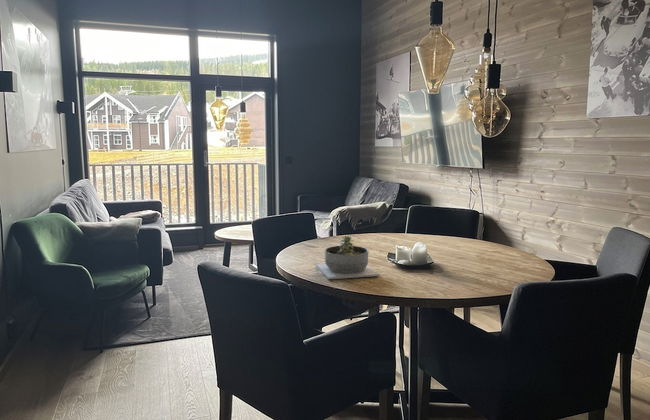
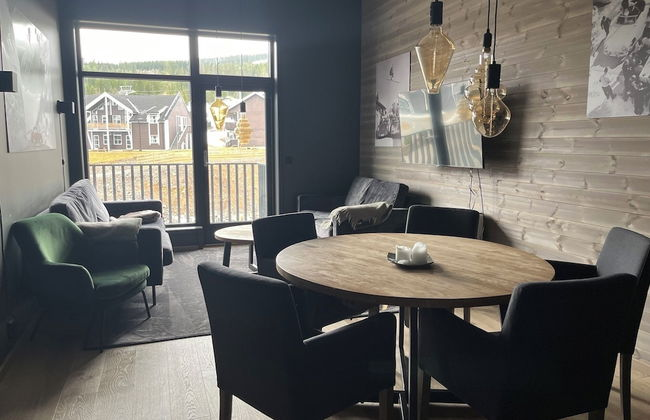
- succulent planter [315,234,380,280]
